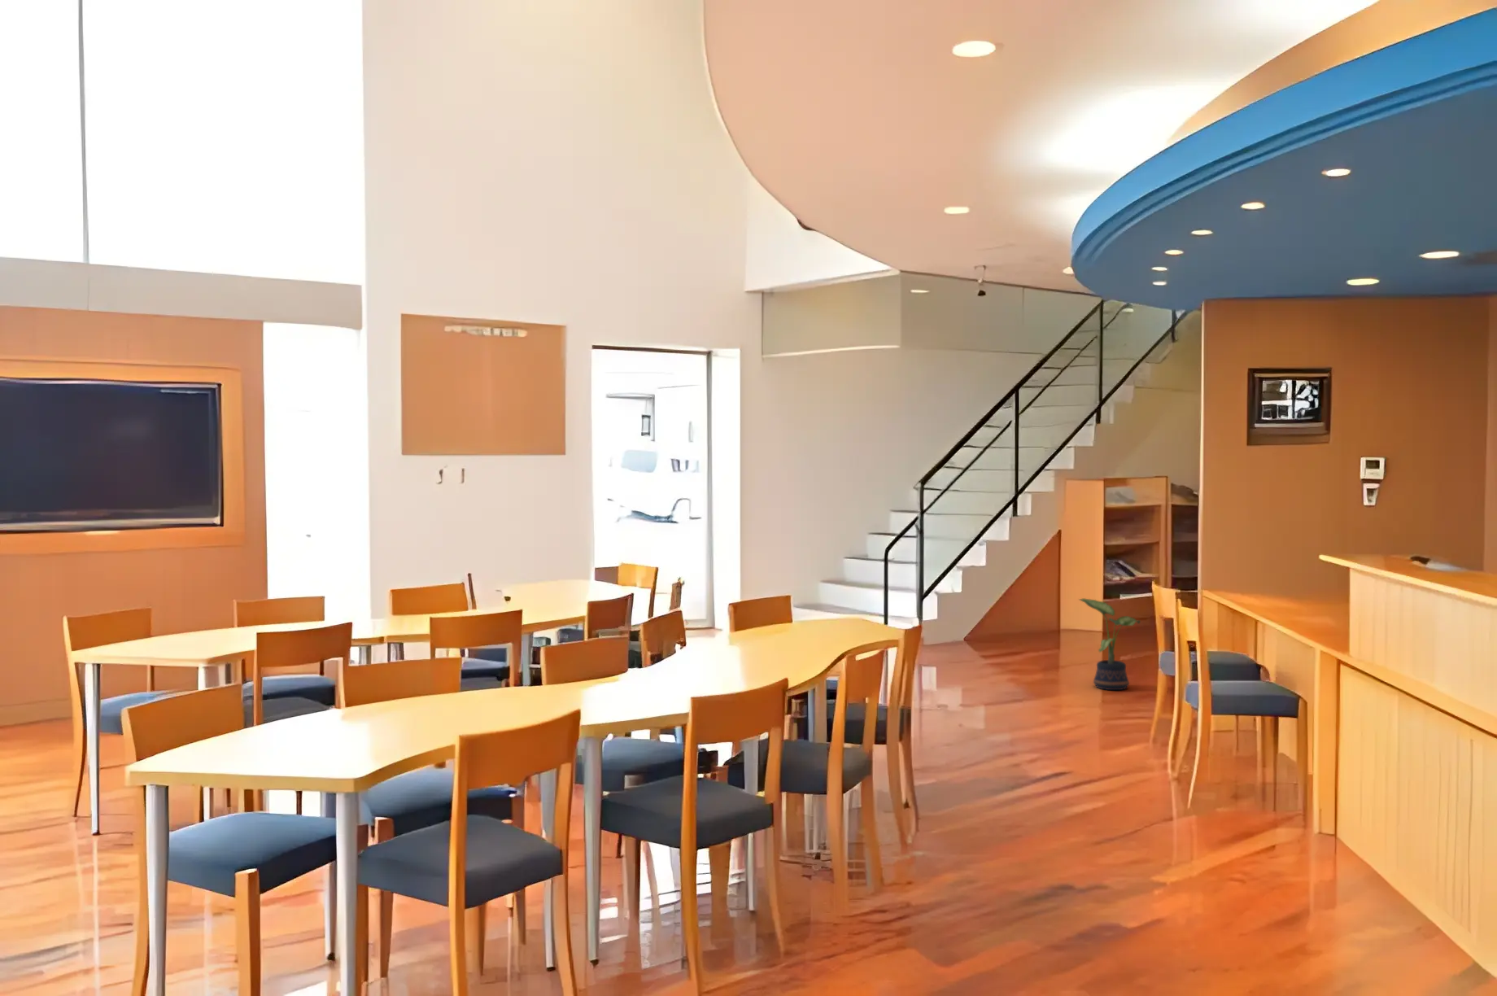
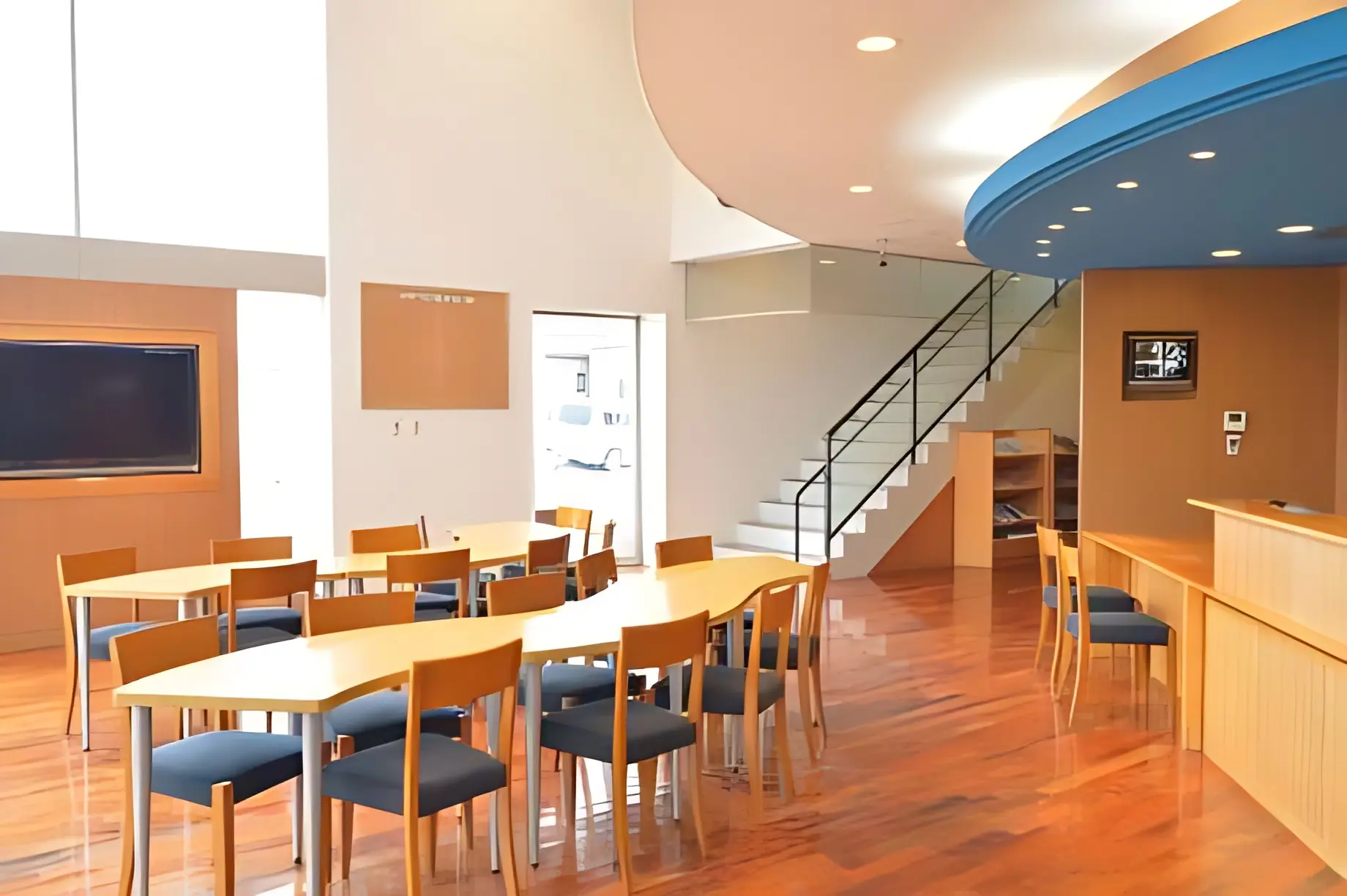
- potted plant [1077,597,1141,690]
